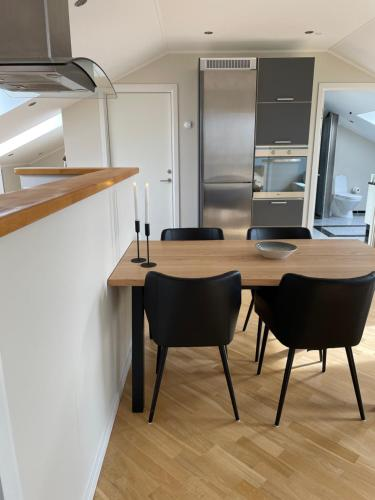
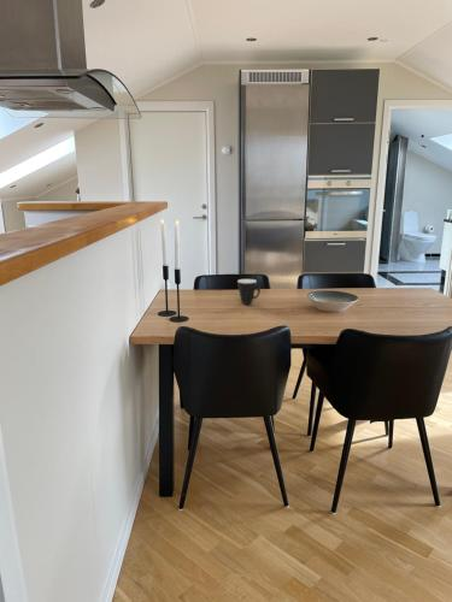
+ mug [236,278,262,306]
